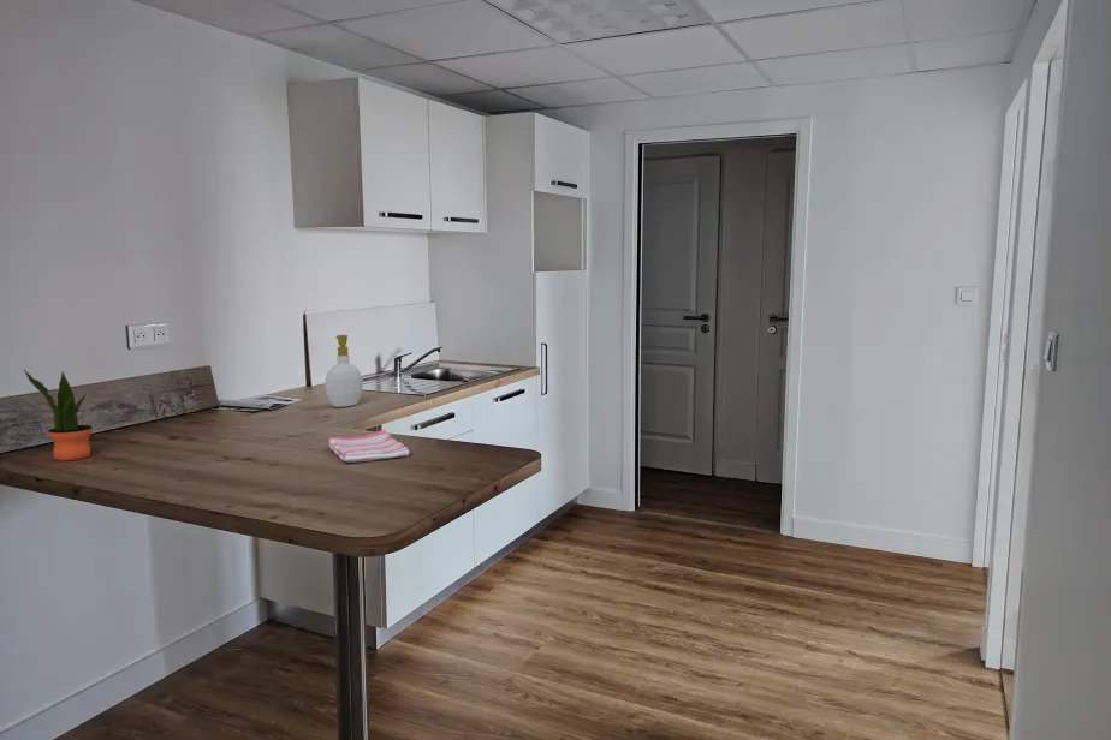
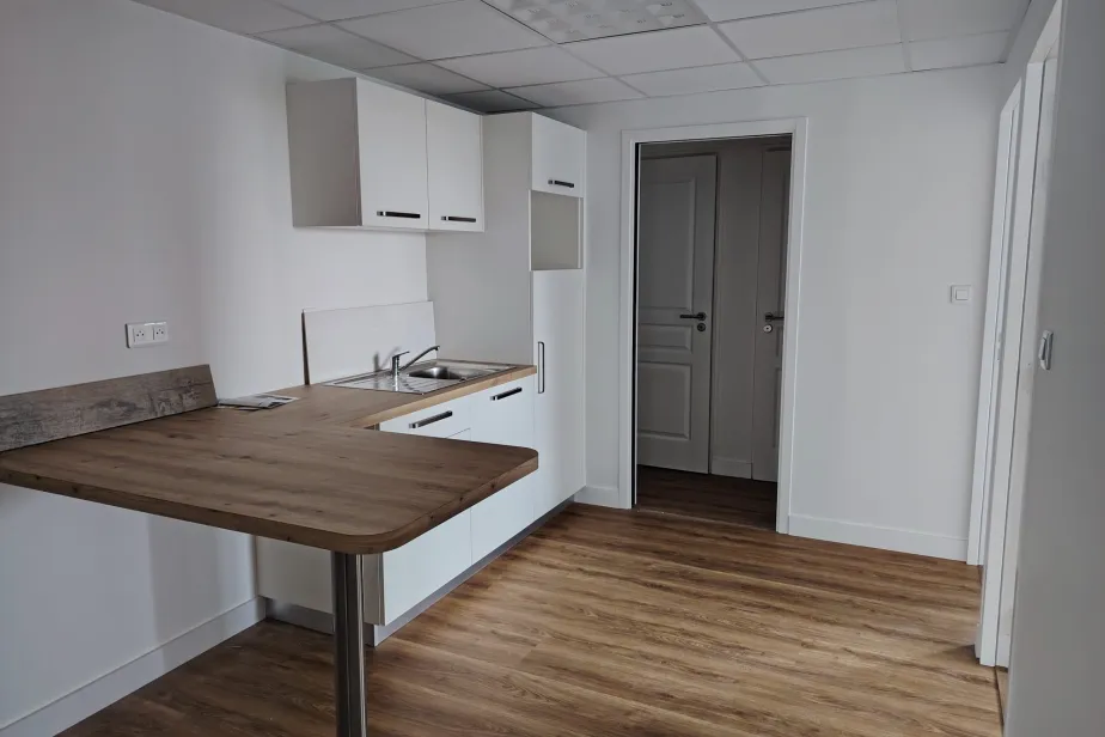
- soap bottle [323,334,364,408]
- potted plant [23,369,94,462]
- dish towel [327,429,410,464]
